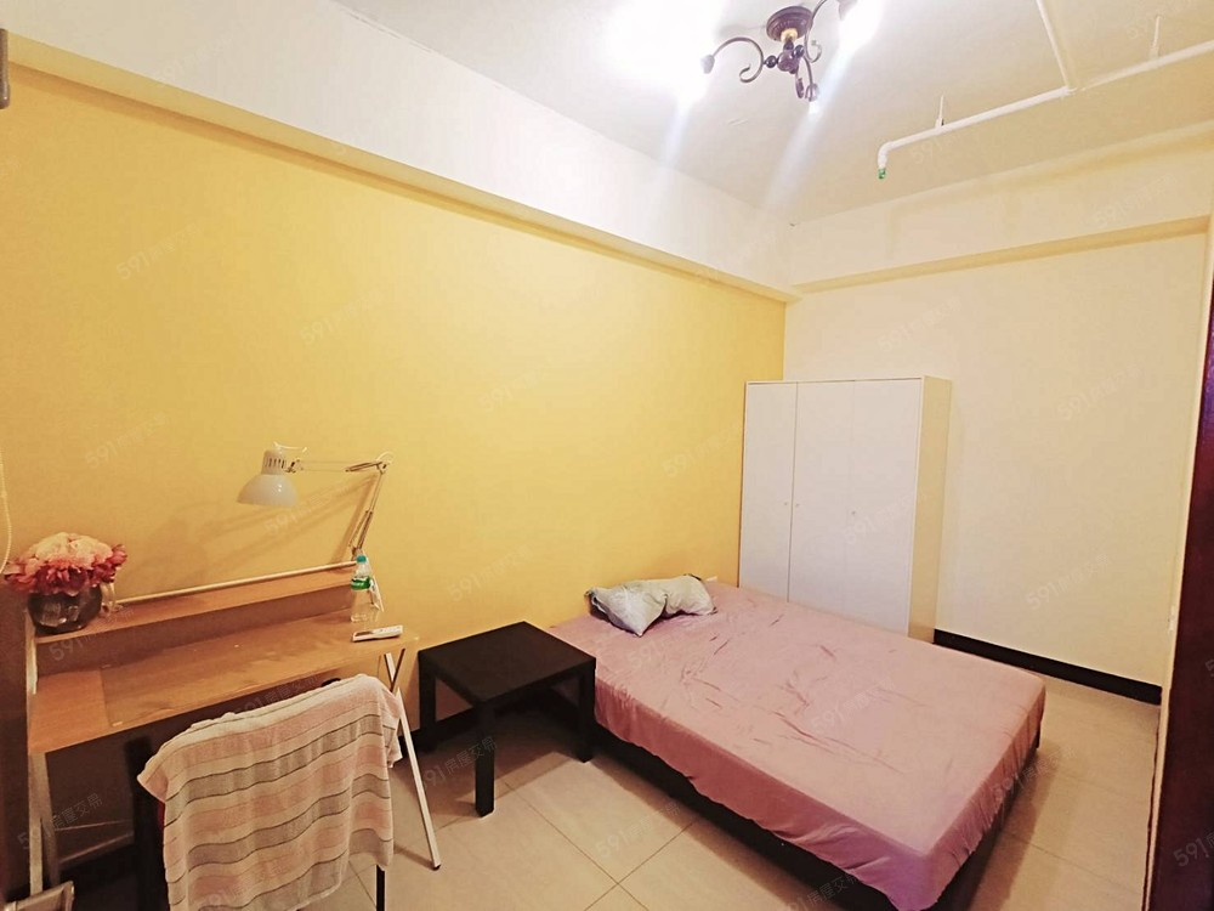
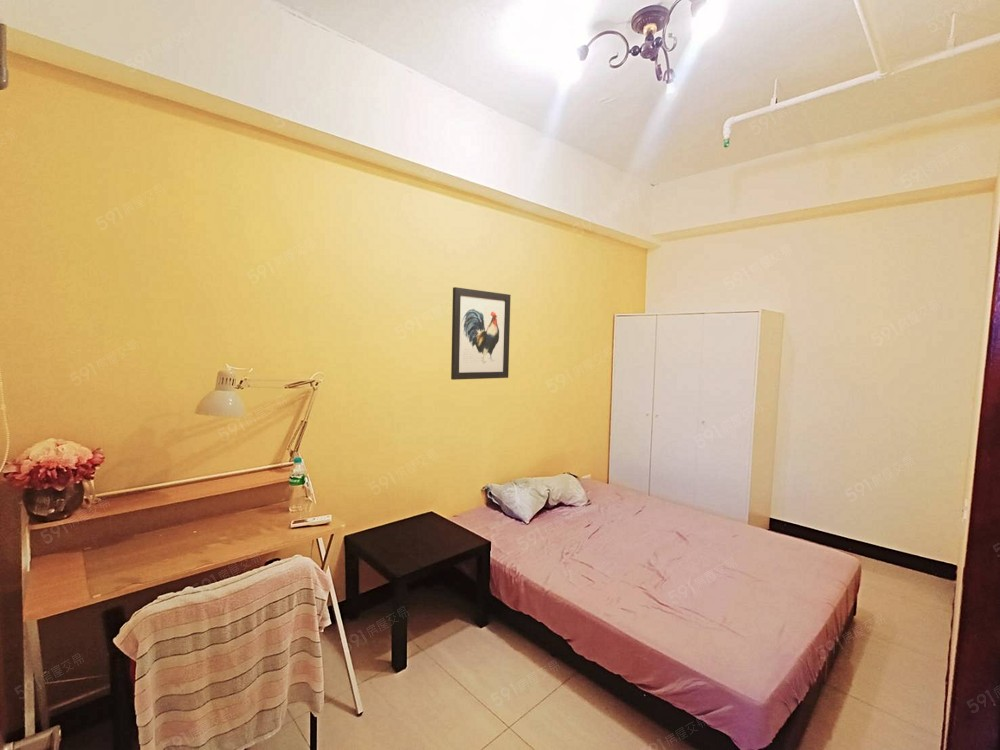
+ wall art [450,286,512,381]
